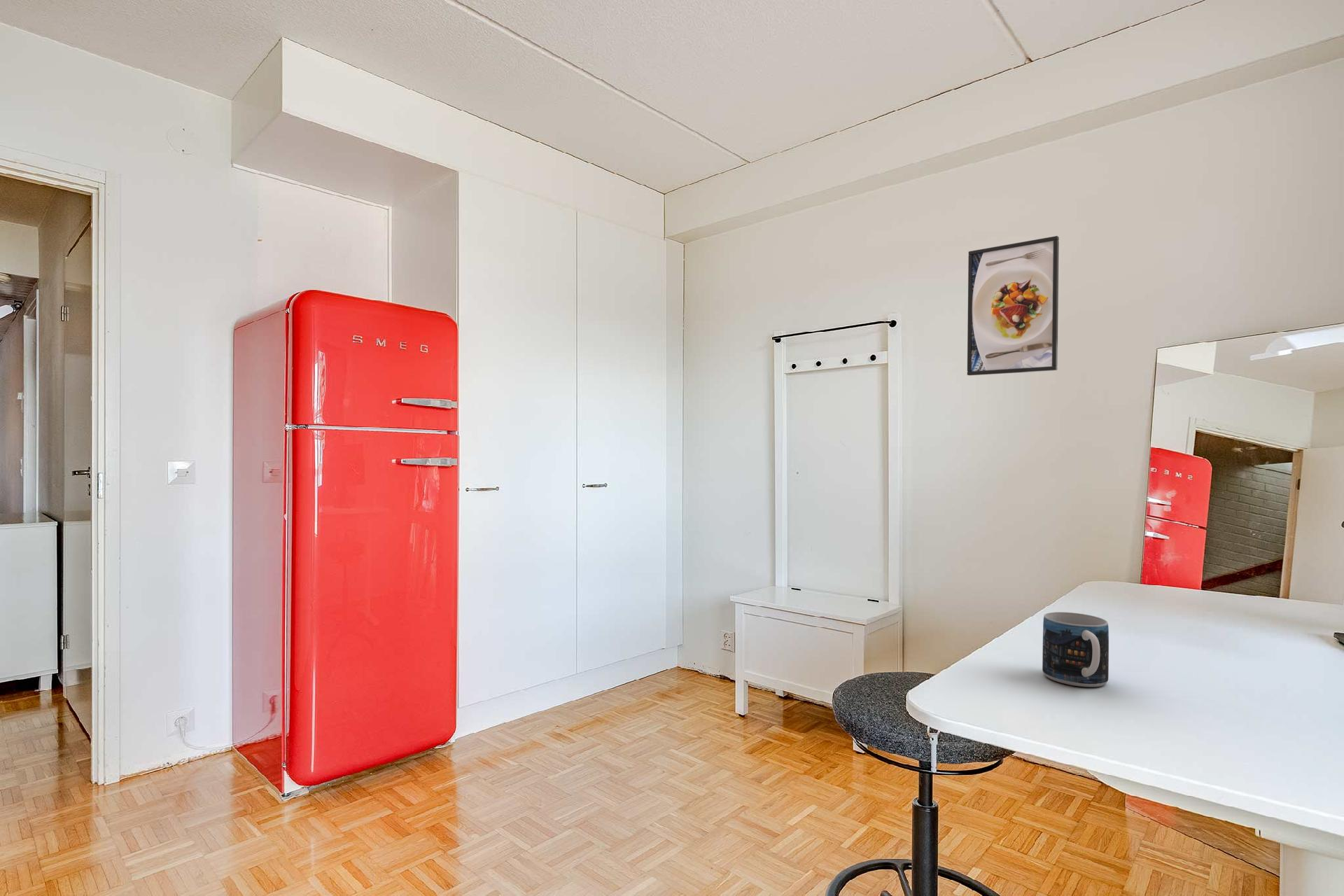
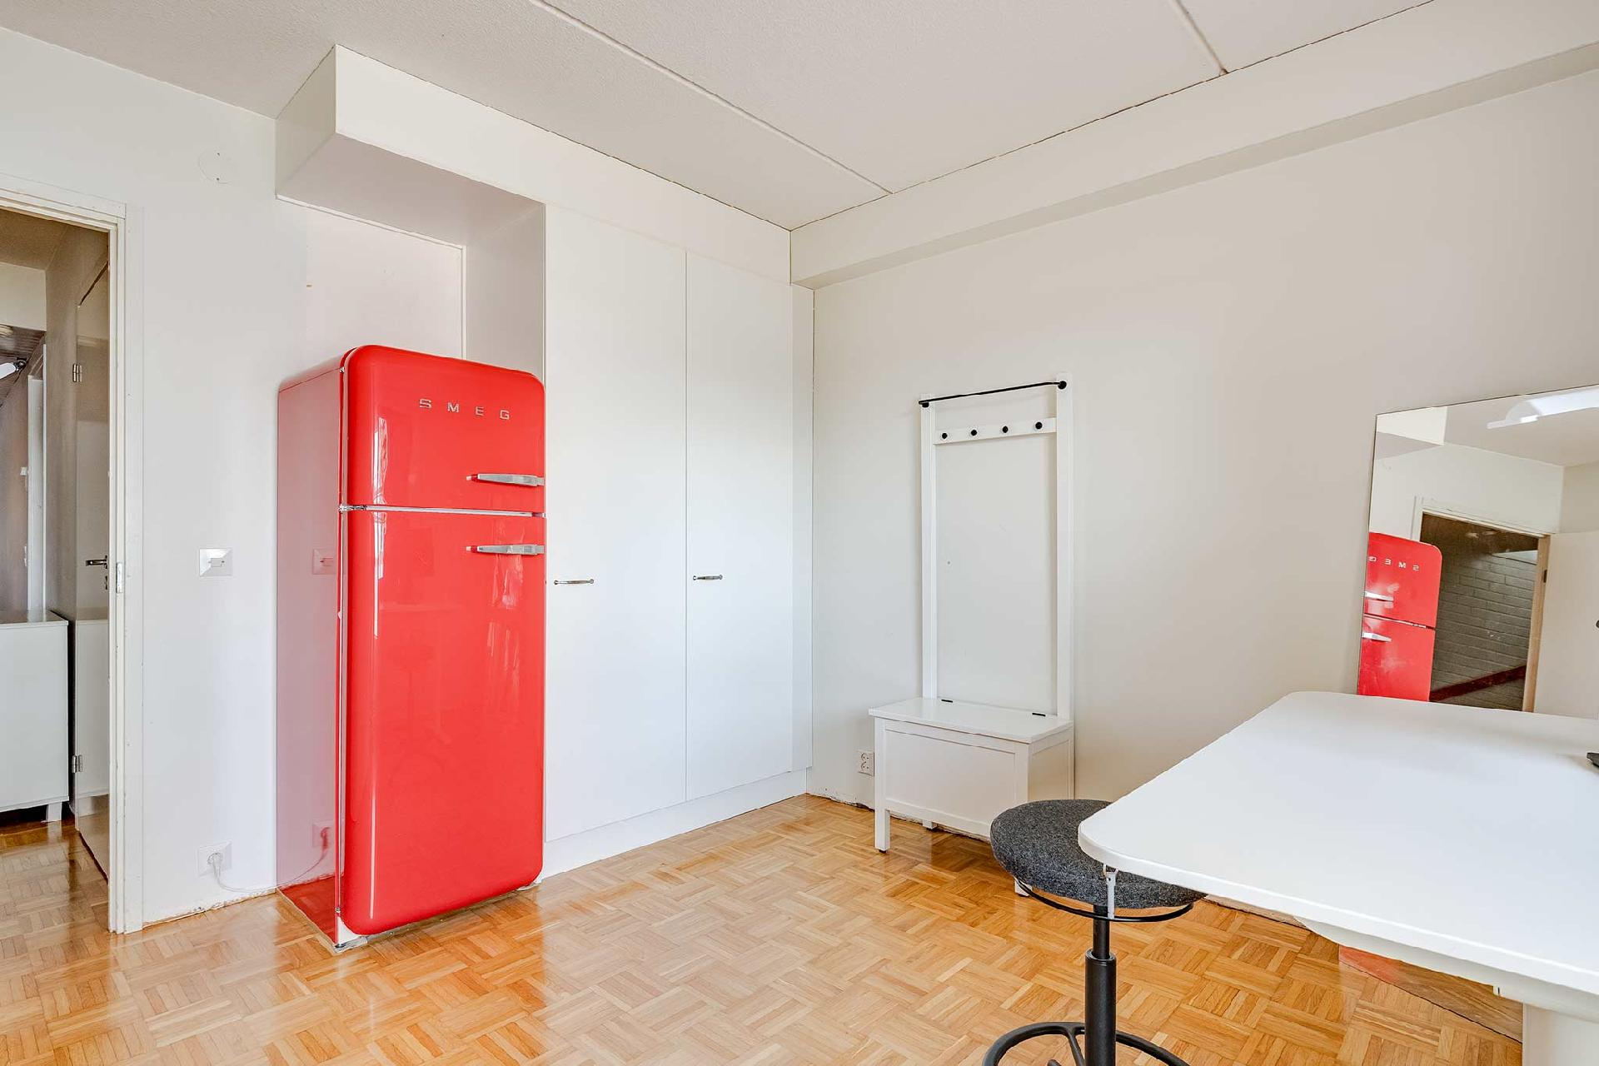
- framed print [967,235,1060,376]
- mug [1042,611,1110,687]
